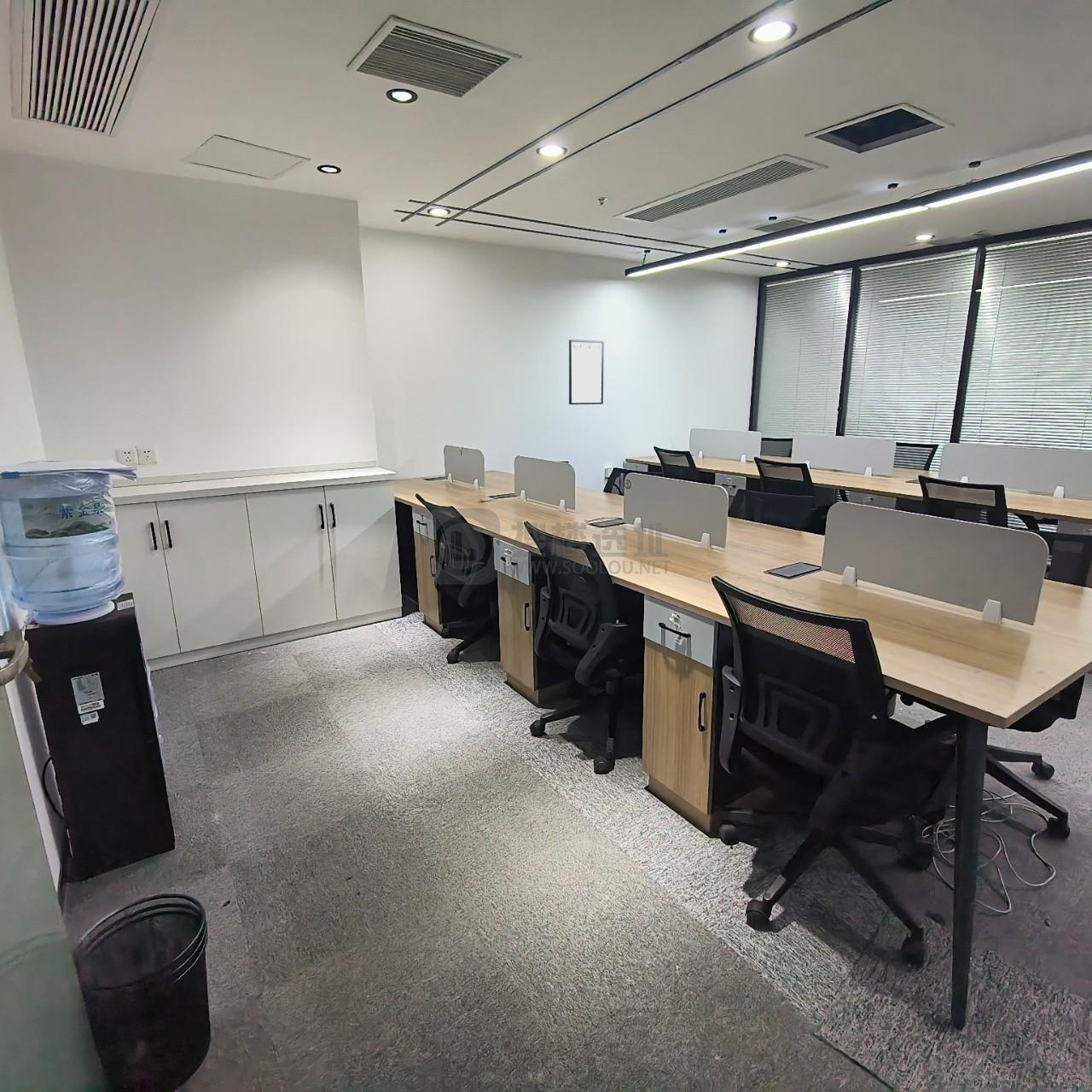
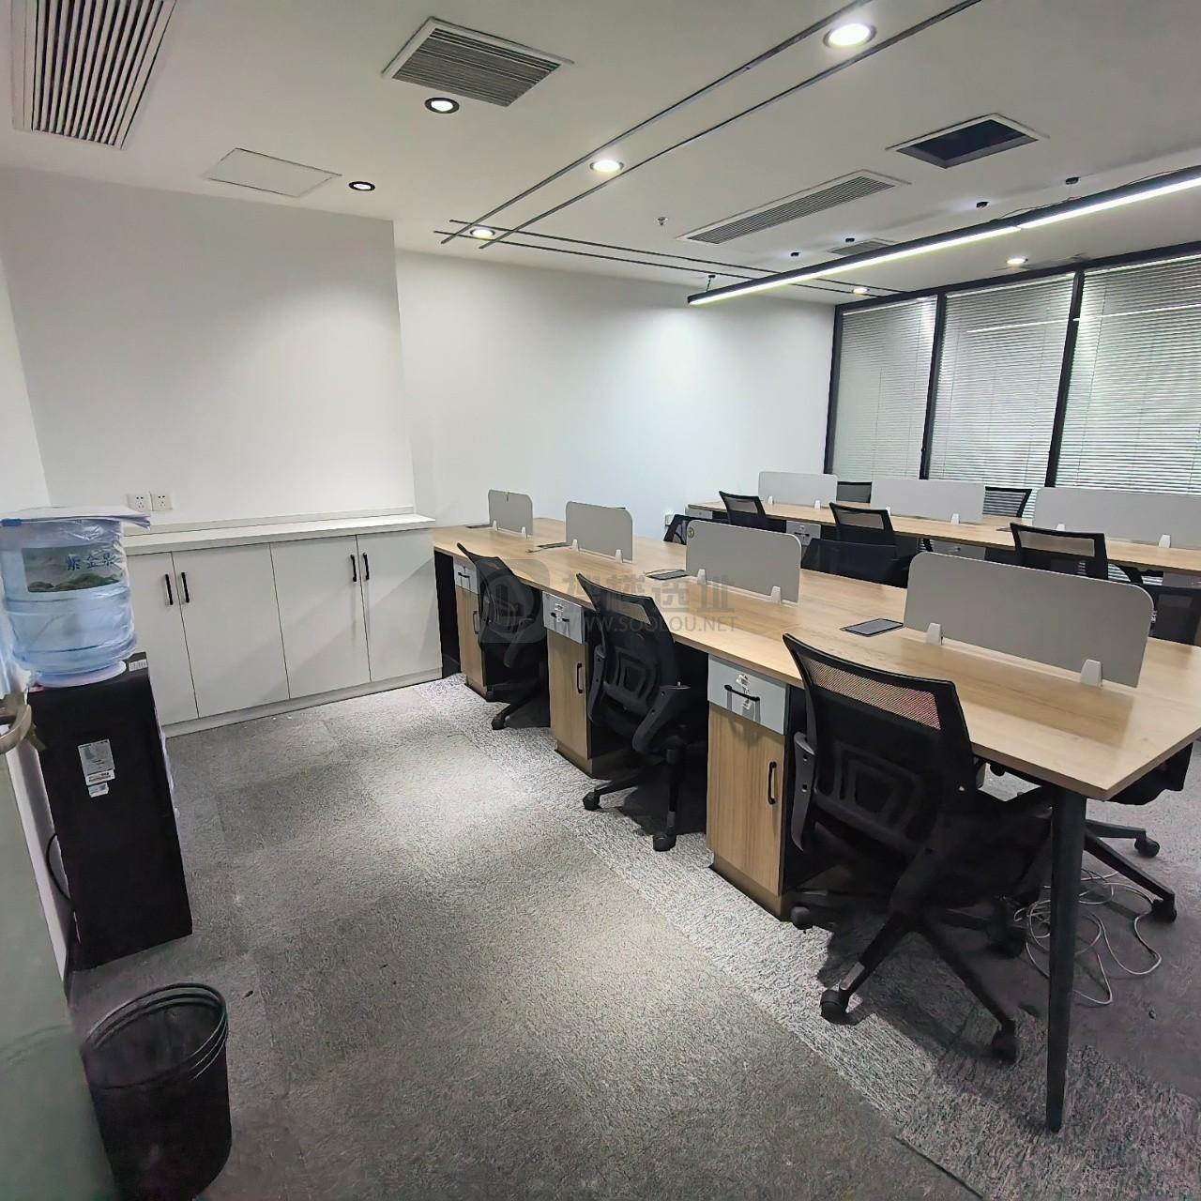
- writing board [568,339,605,405]
